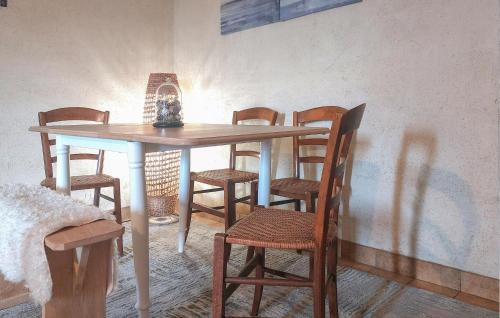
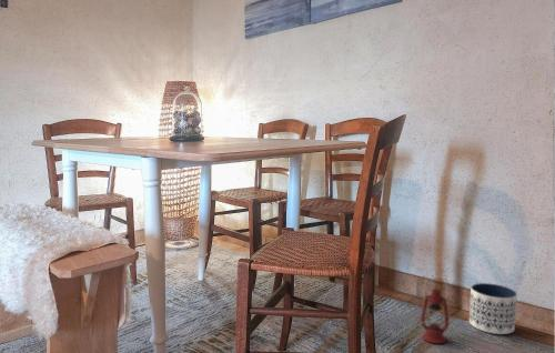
+ planter [468,282,518,335]
+ lantern [418,266,450,345]
